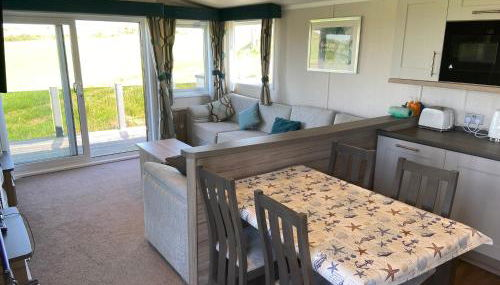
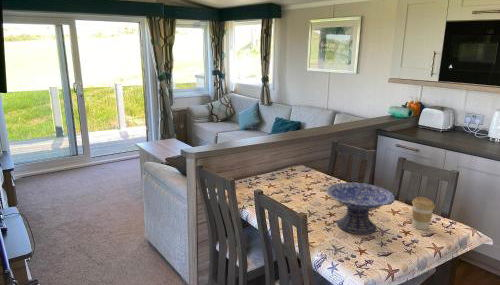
+ decorative bowl [325,182,396,236]
+ coffee cup [411,196,436,231]
